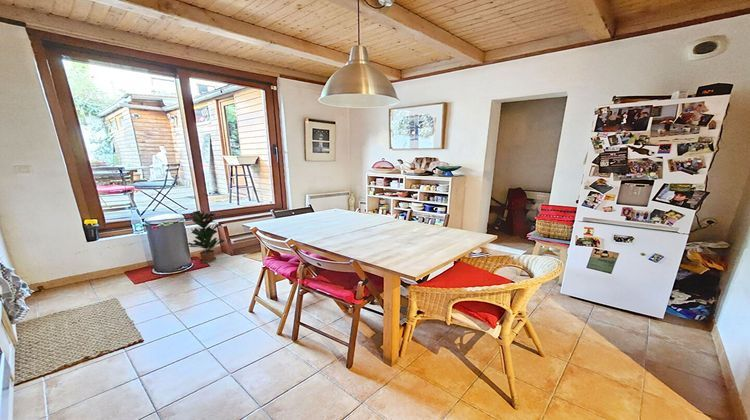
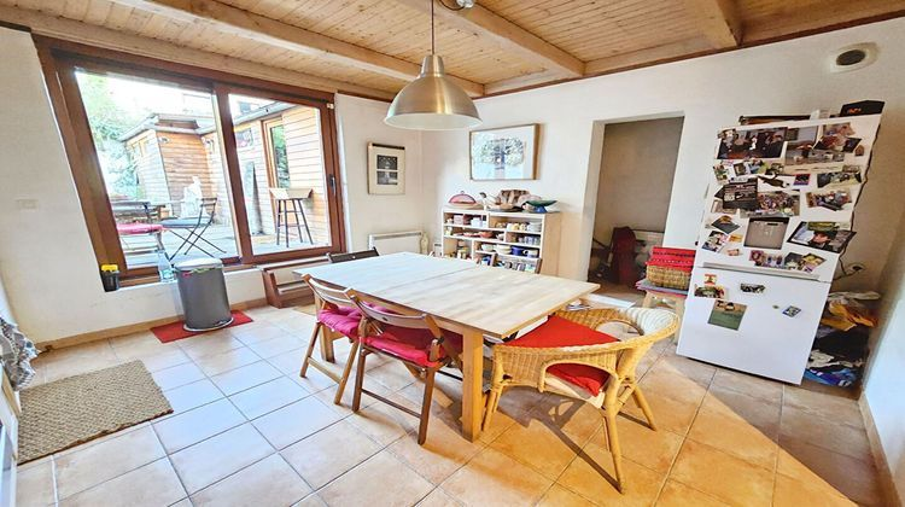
- potted plant [187,210,226,264]
